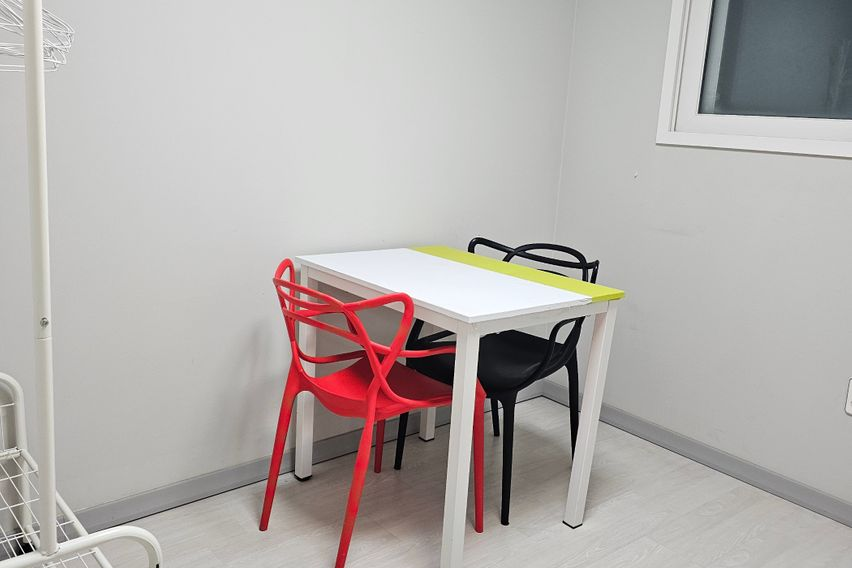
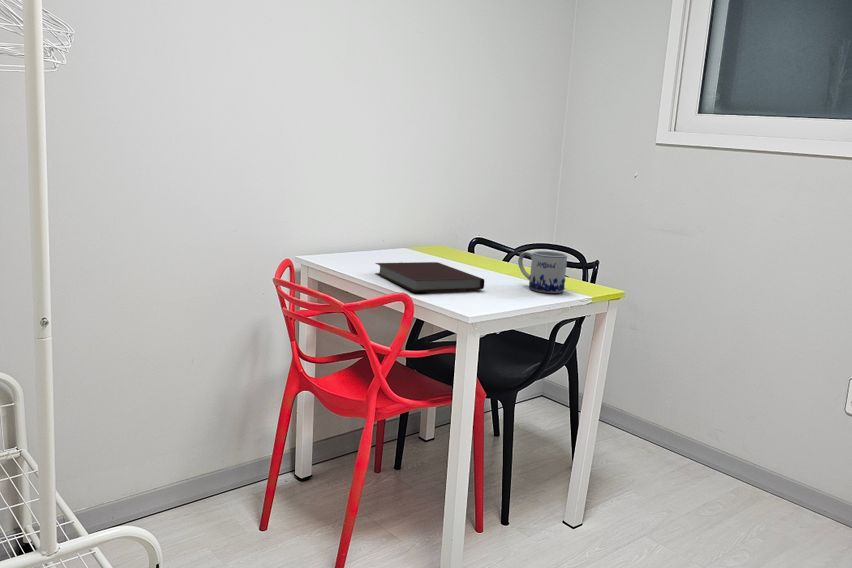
+ notebook [374,261,485,293]
+ mug [517,250,568,294]
